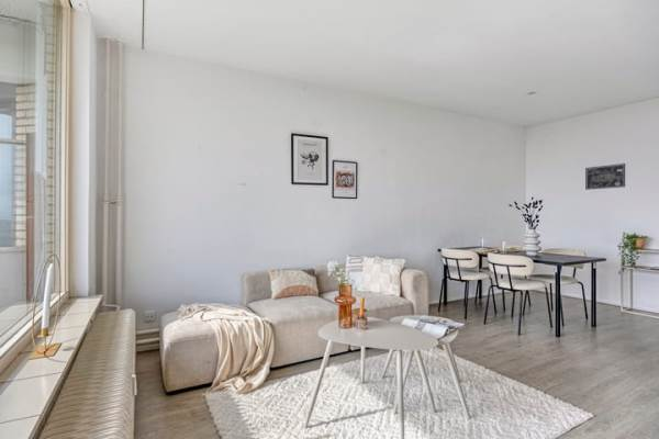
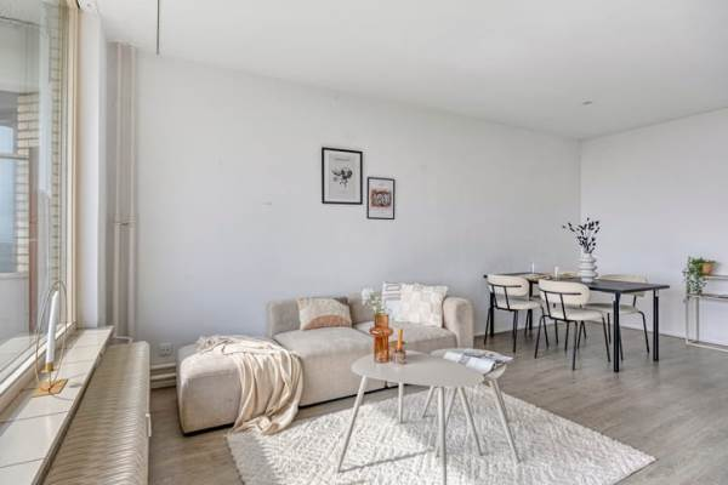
- wall art [584,162,626,191]
